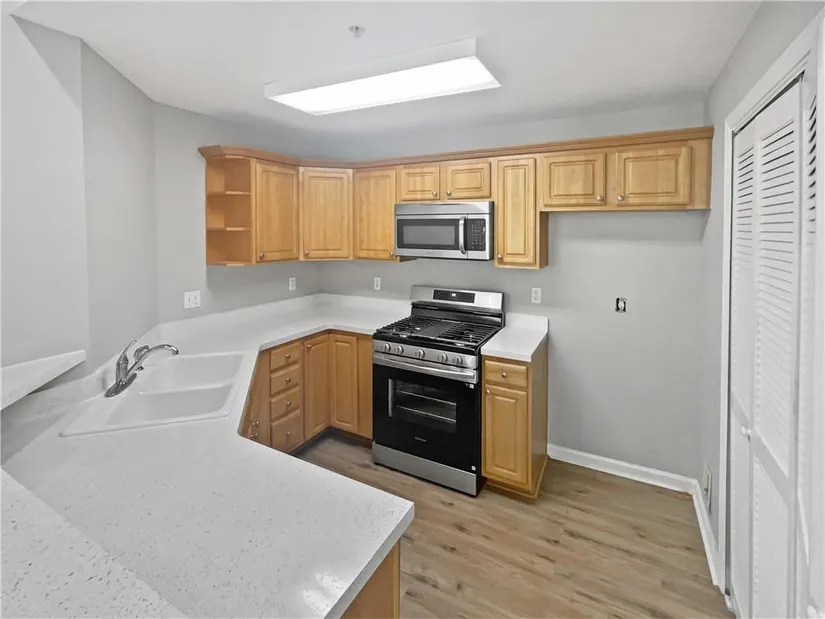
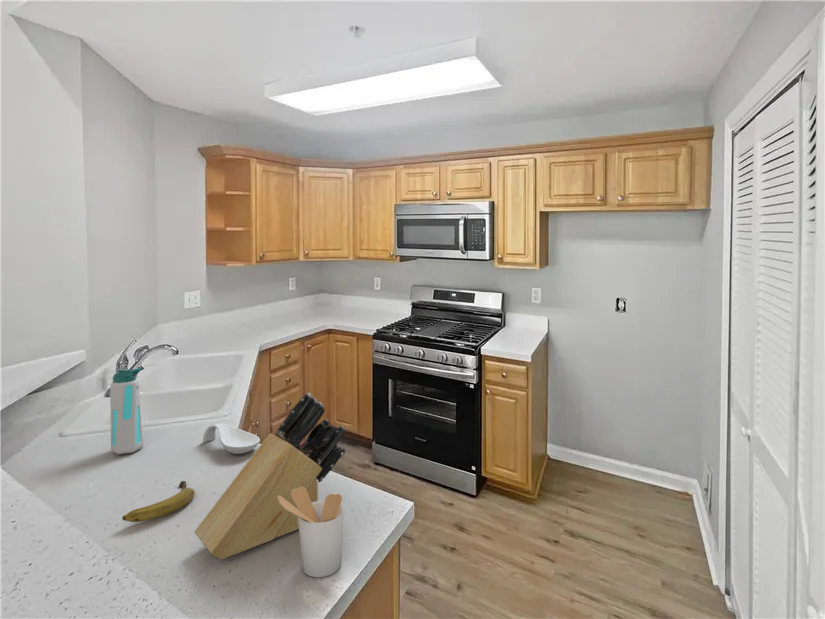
+ fruit [121,480,195,523]
+ spoon rest [202,422,261,455]
+ water bottle [109,367,144,455]
+ knife block [193,392,347,560]
+ utensil holder [278,487,345,578]
